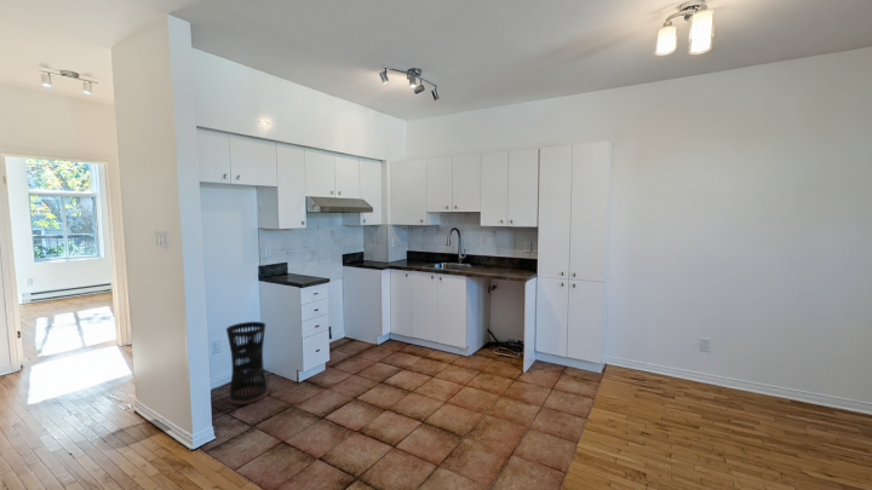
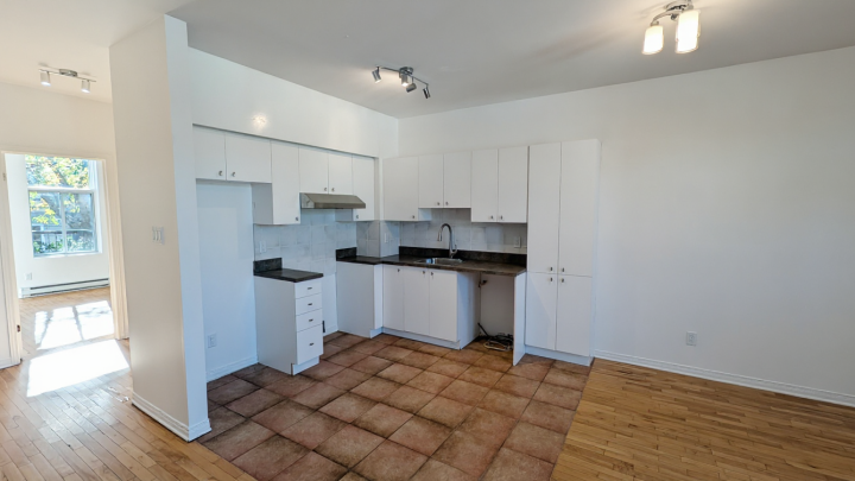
- umbrella stand [225,321,270,405]
